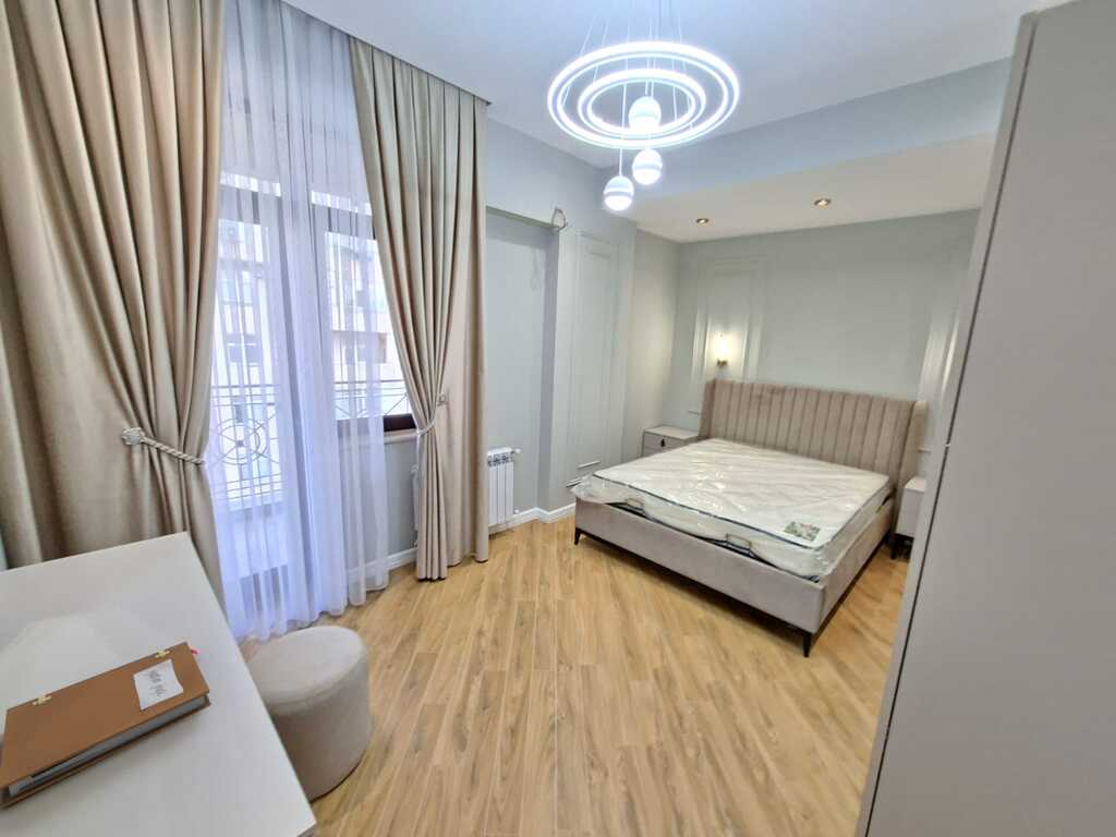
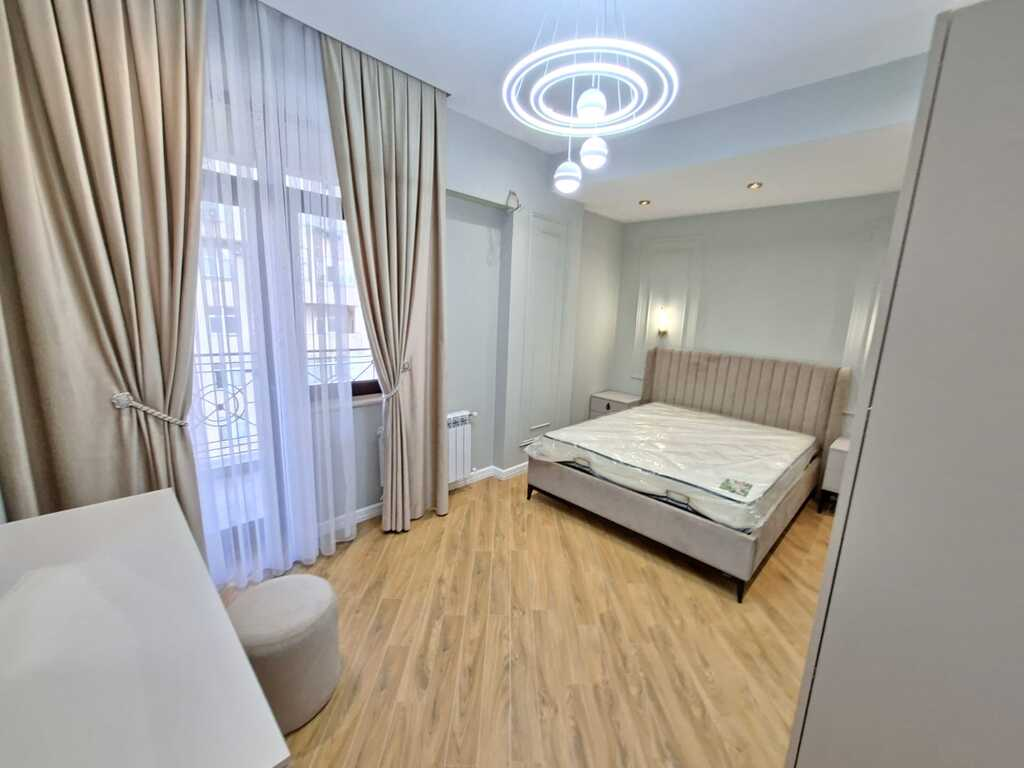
- notebook [0,641,213,809]
